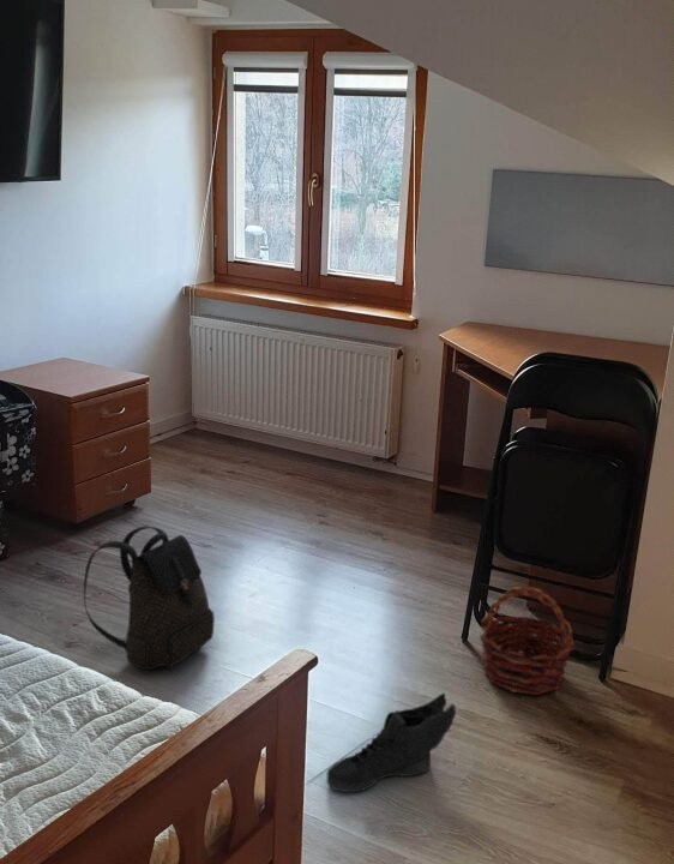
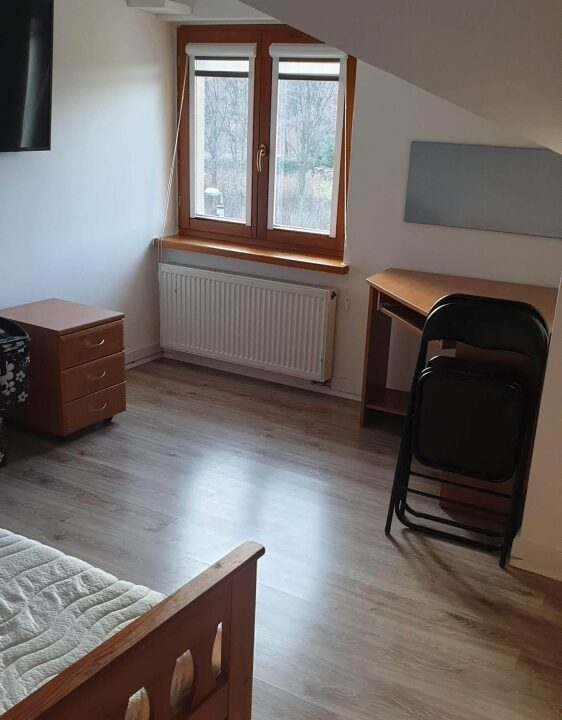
- backpack [83,526,216,671]
- basket [480,586,574,696]
- sneaker [325,692,457,793]
